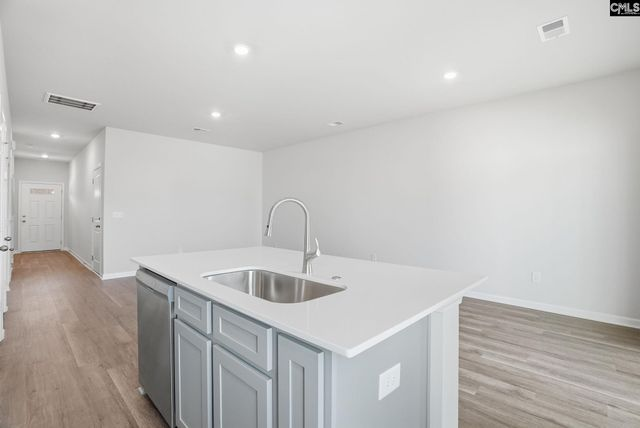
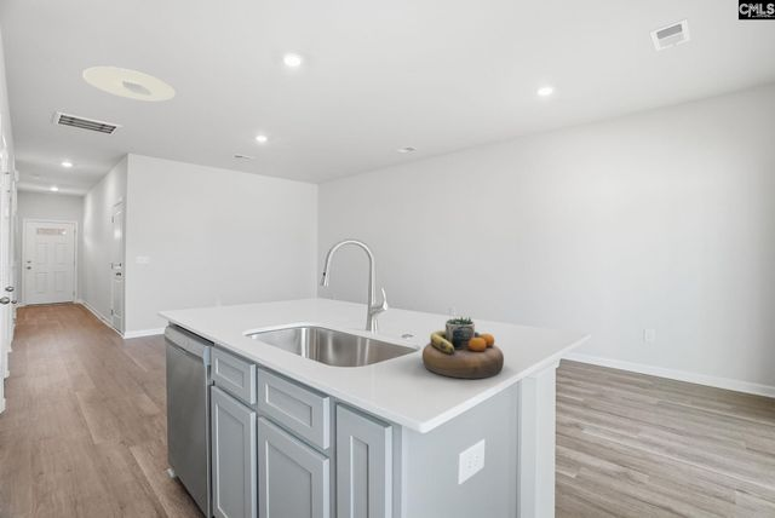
+ ceiling light [81,65,177,102]
+ decorative bowl [421,316,505,380]
